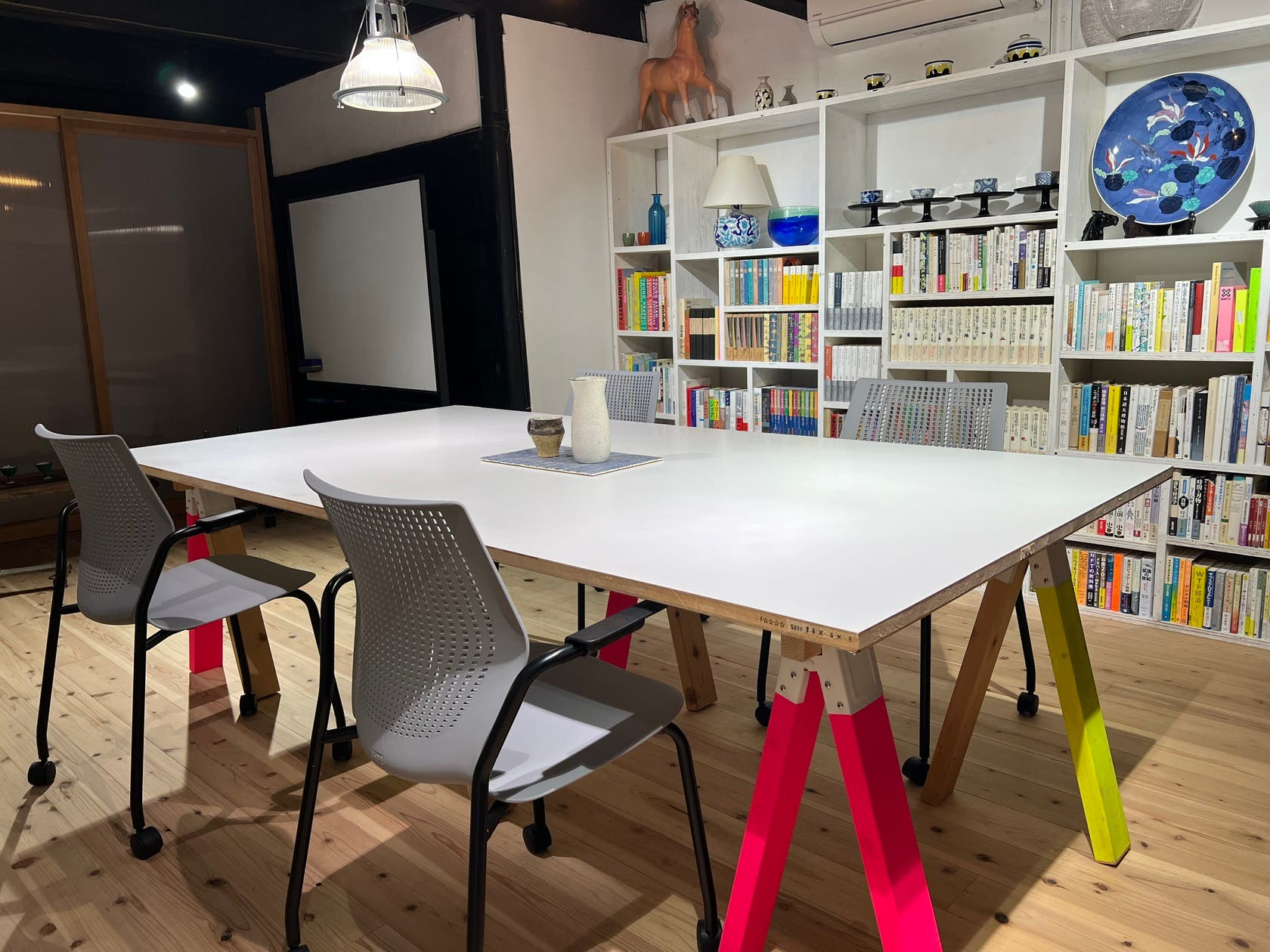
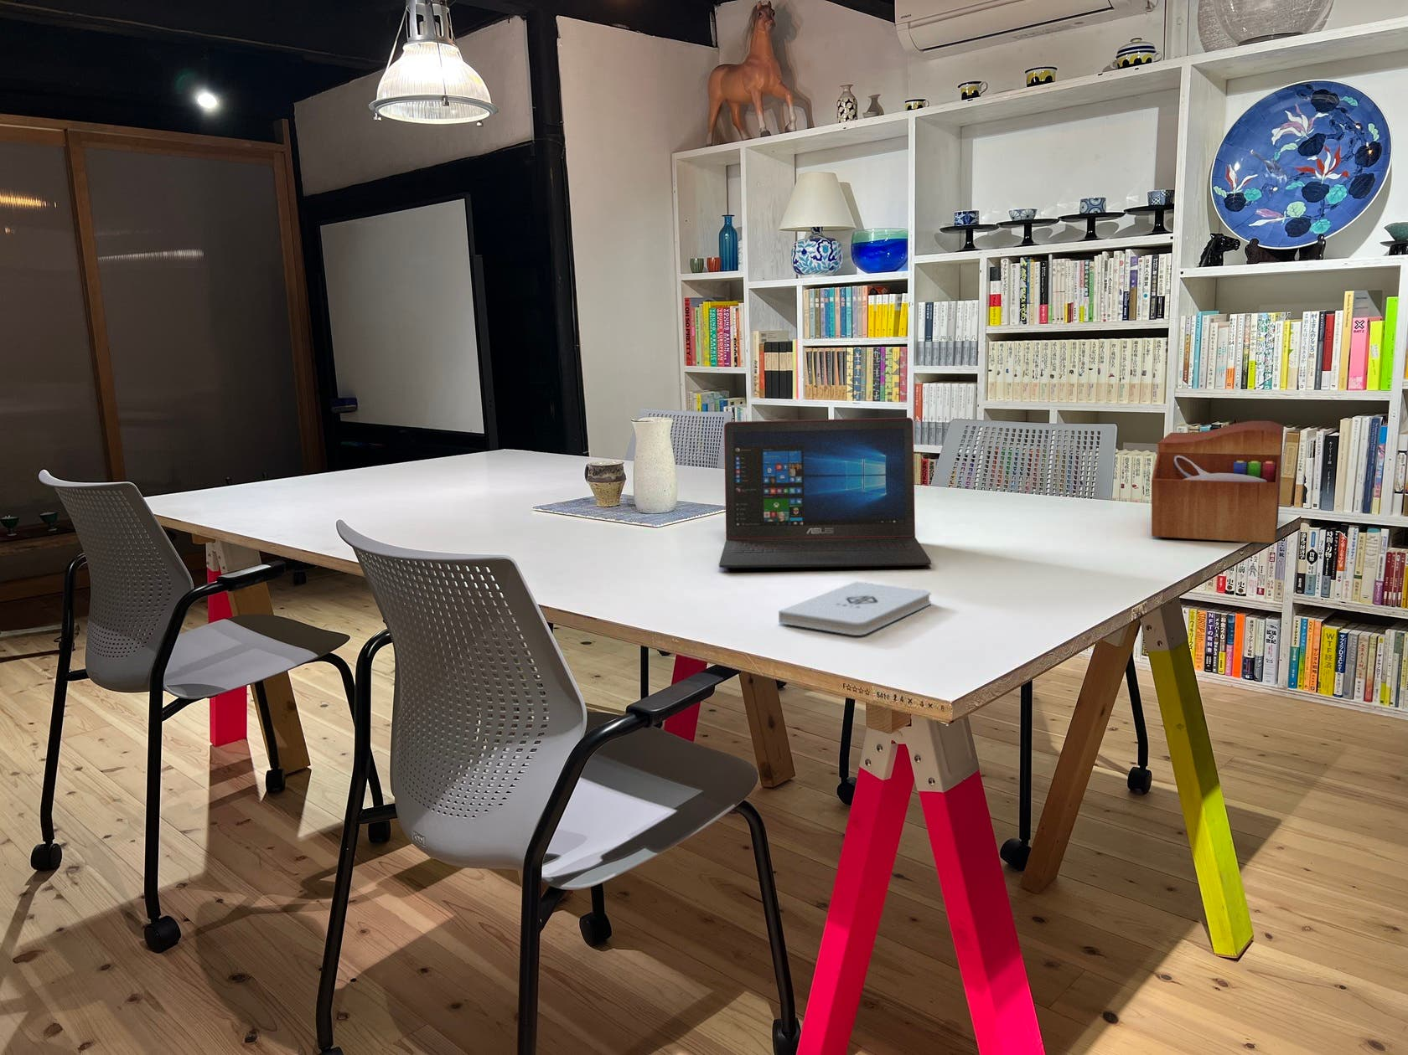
+ laptop [718,417,932,569]
+ notepad [778,581,932,636]
+ sewing box [1151,420,1285,544]
